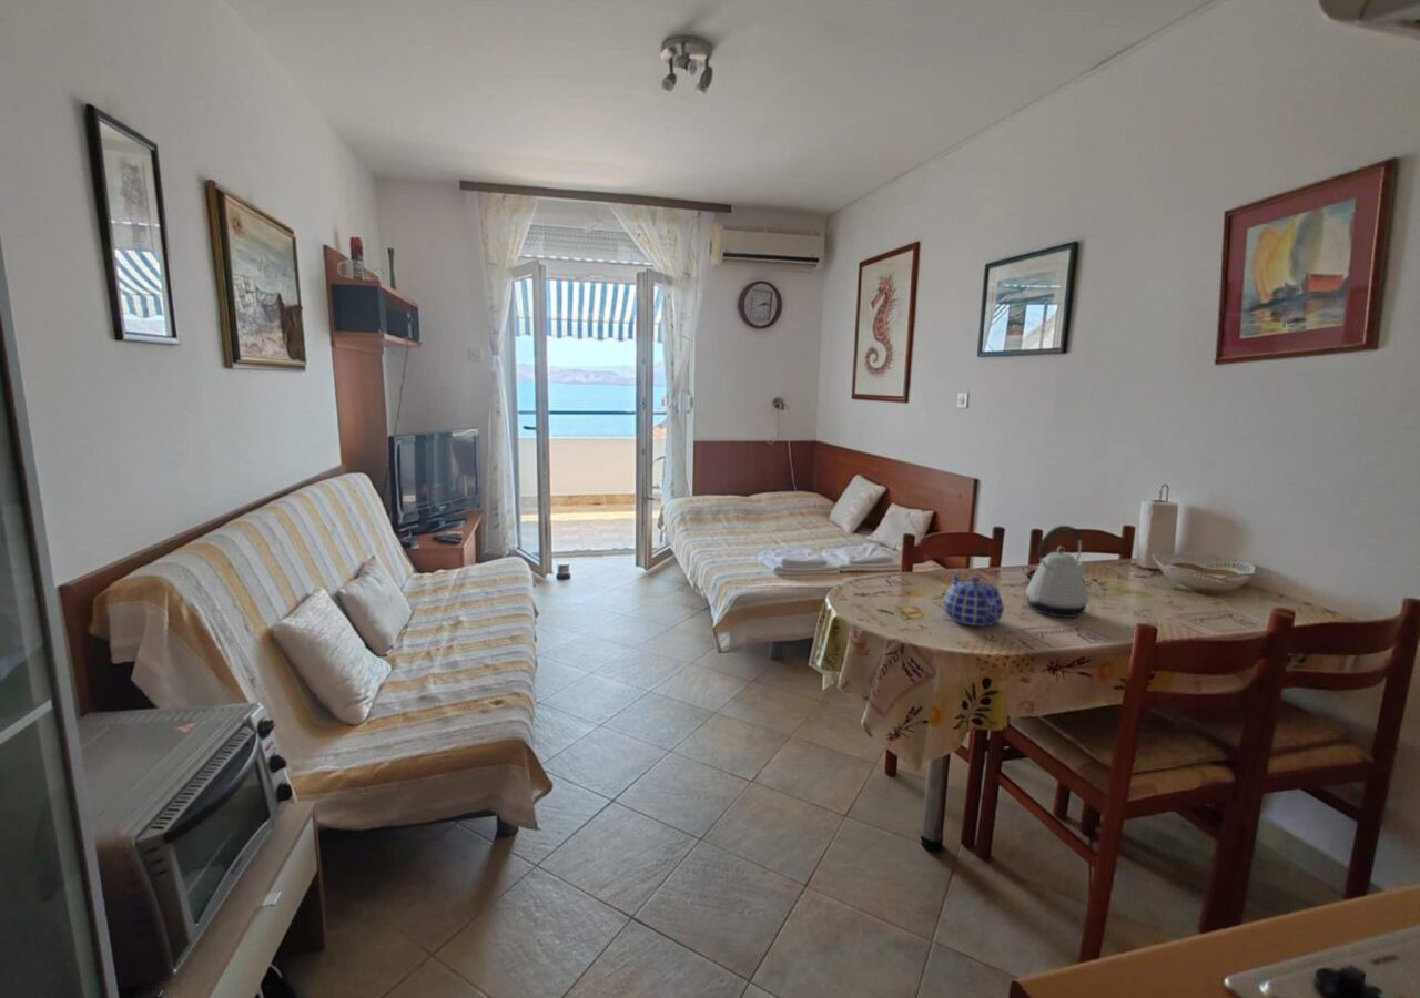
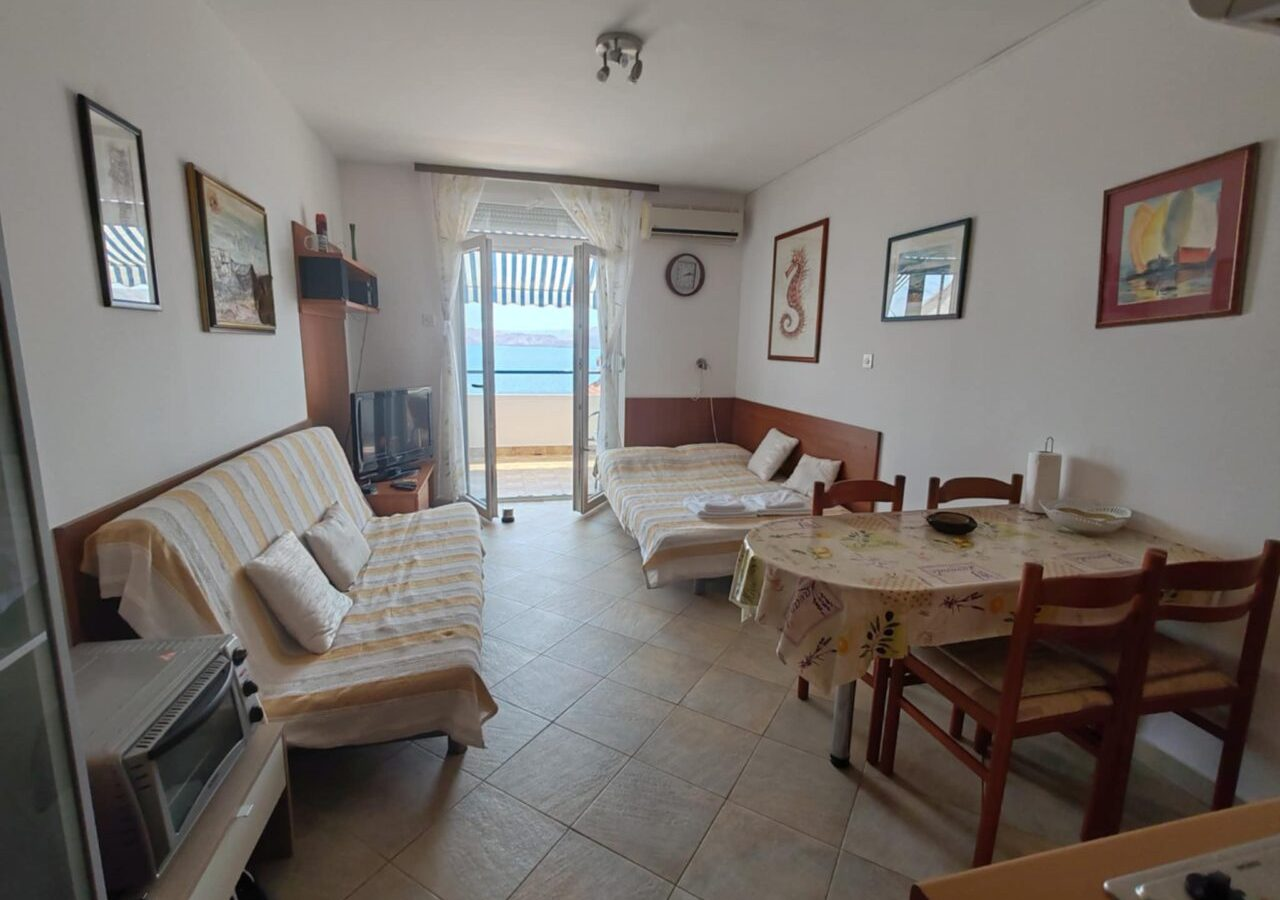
- teapot [942,572,1005,627]
- kettle [1025,525,1091,619]
